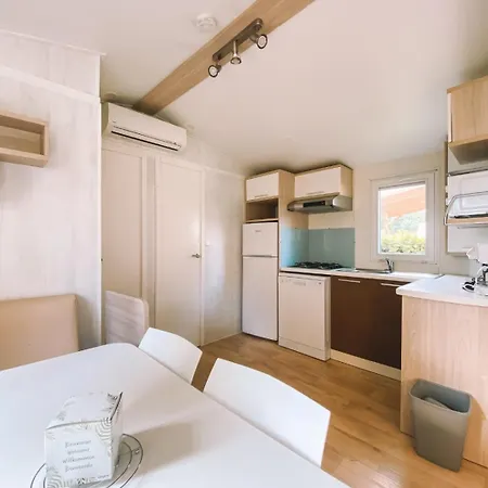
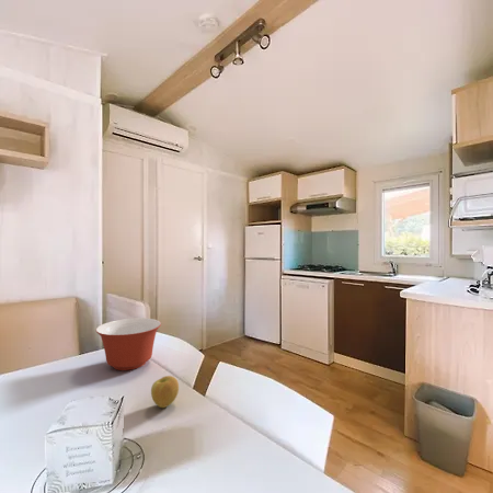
+ mixing bowl [94,317,162,371]
+ apple [150,375,180,409]
